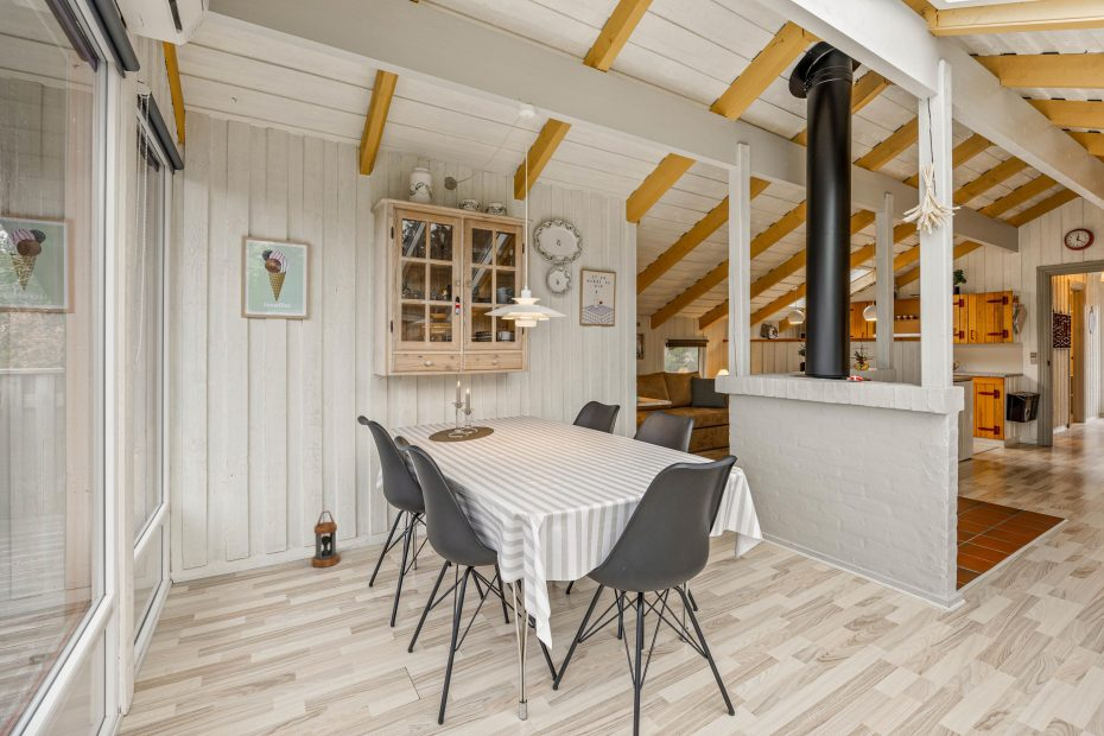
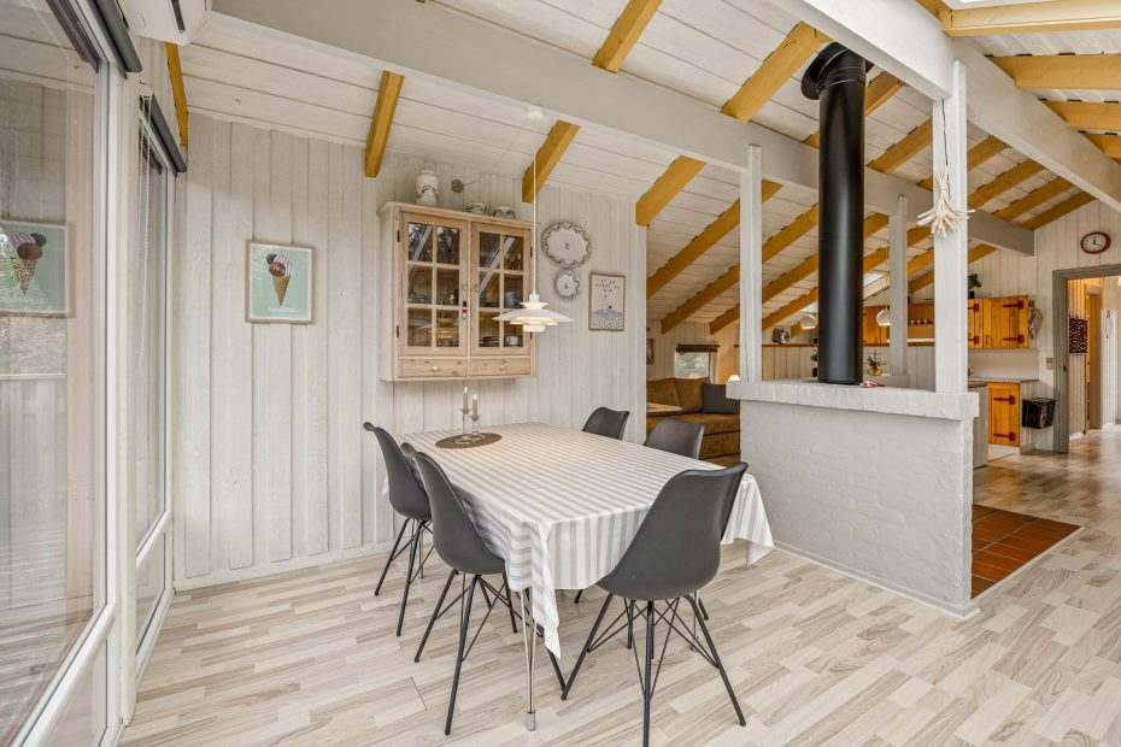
- lantern [311,509,341,569]
